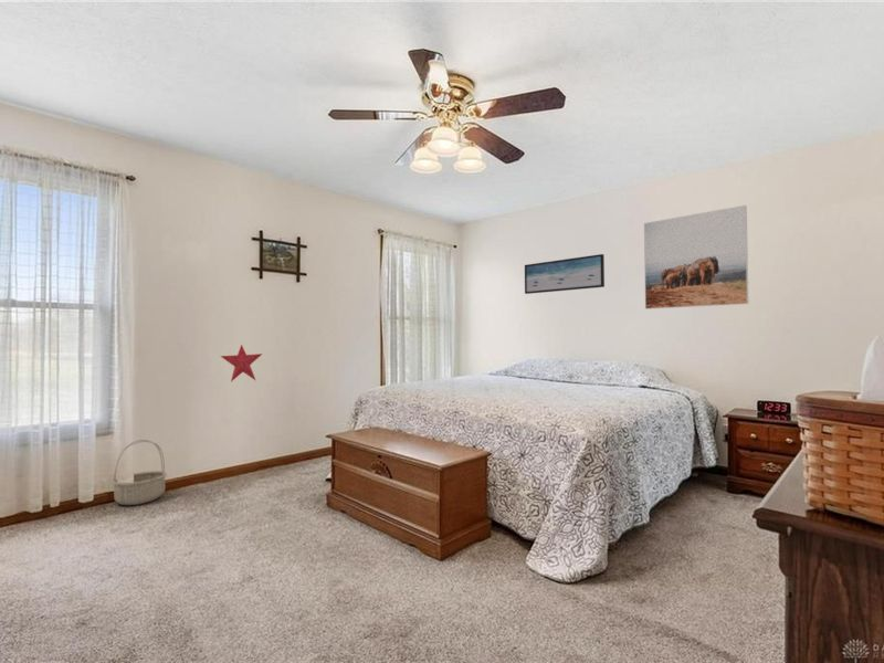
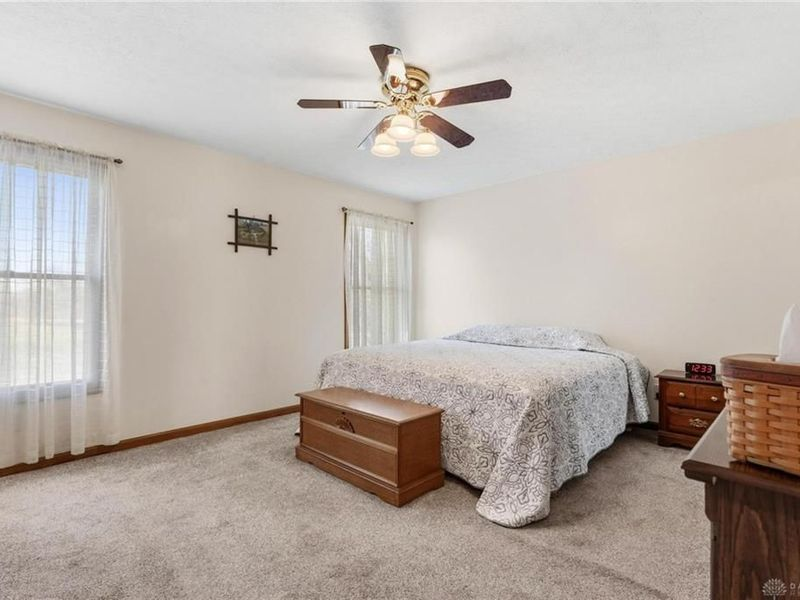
- wall art [524,253,606,295]
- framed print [643,204,749,311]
- decorative star [220,344,263,382]
- basket [112,439,168,506]
